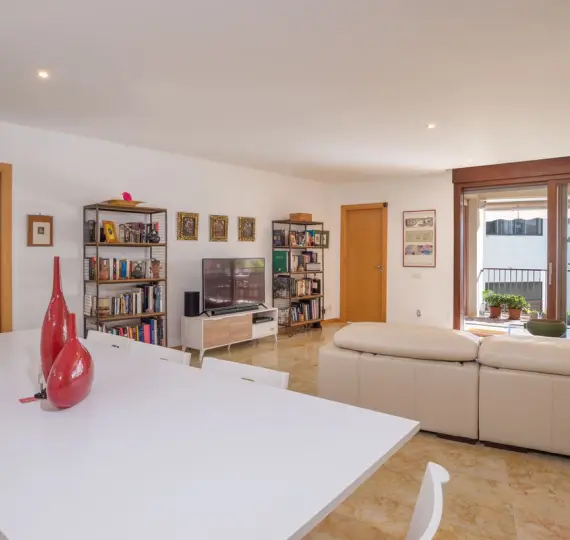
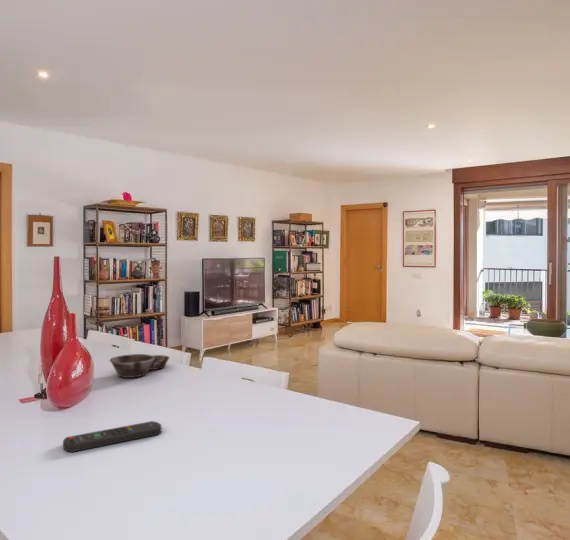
+ bowl [109,353,171,379]
+ remote control [62,420,162,453]
